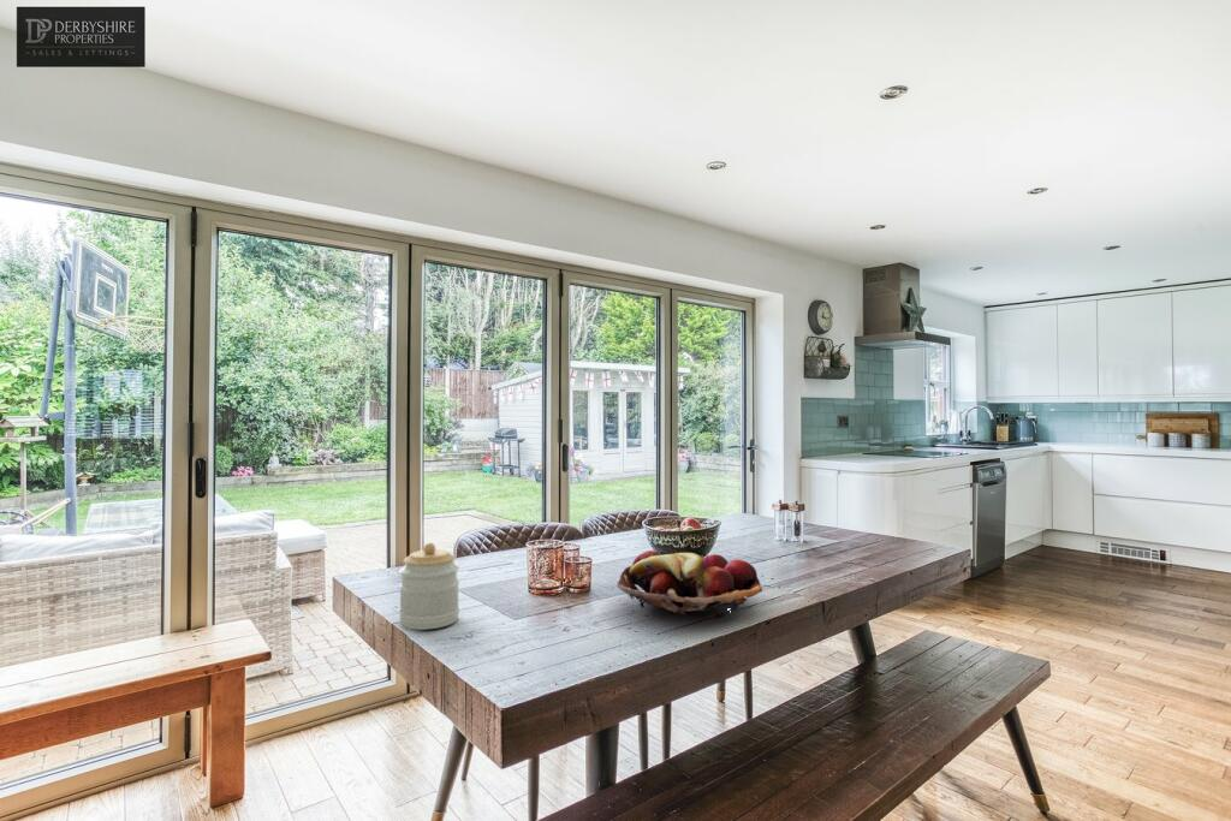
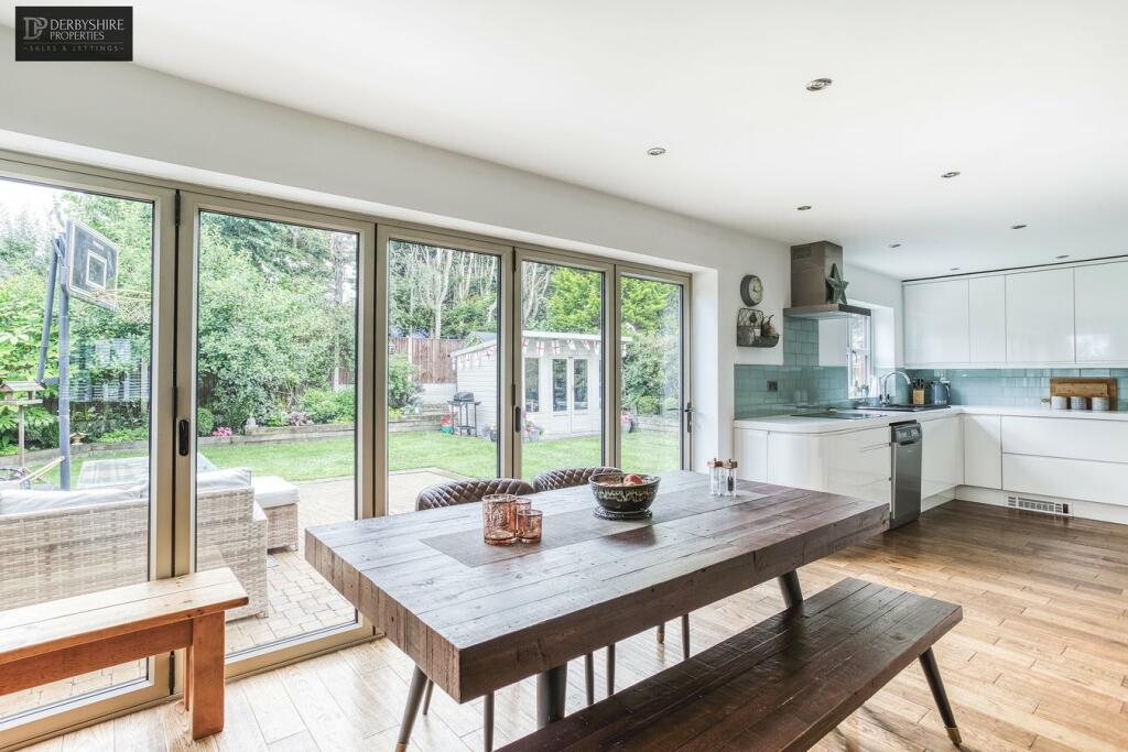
- fruit basket [617,549,763,620]
- jar [398,542,460,631]
